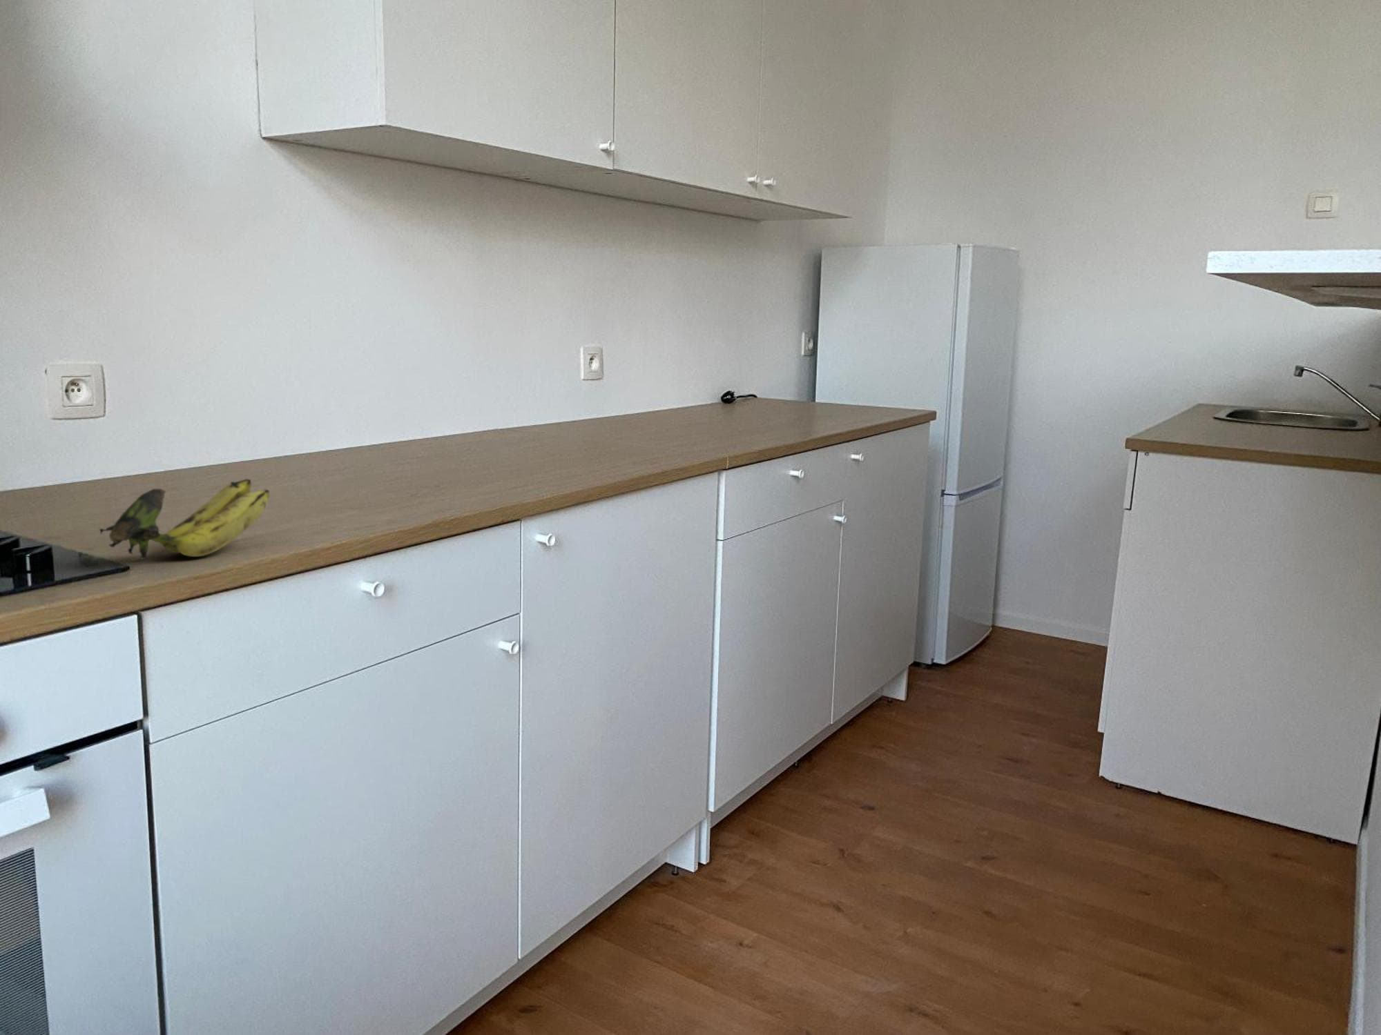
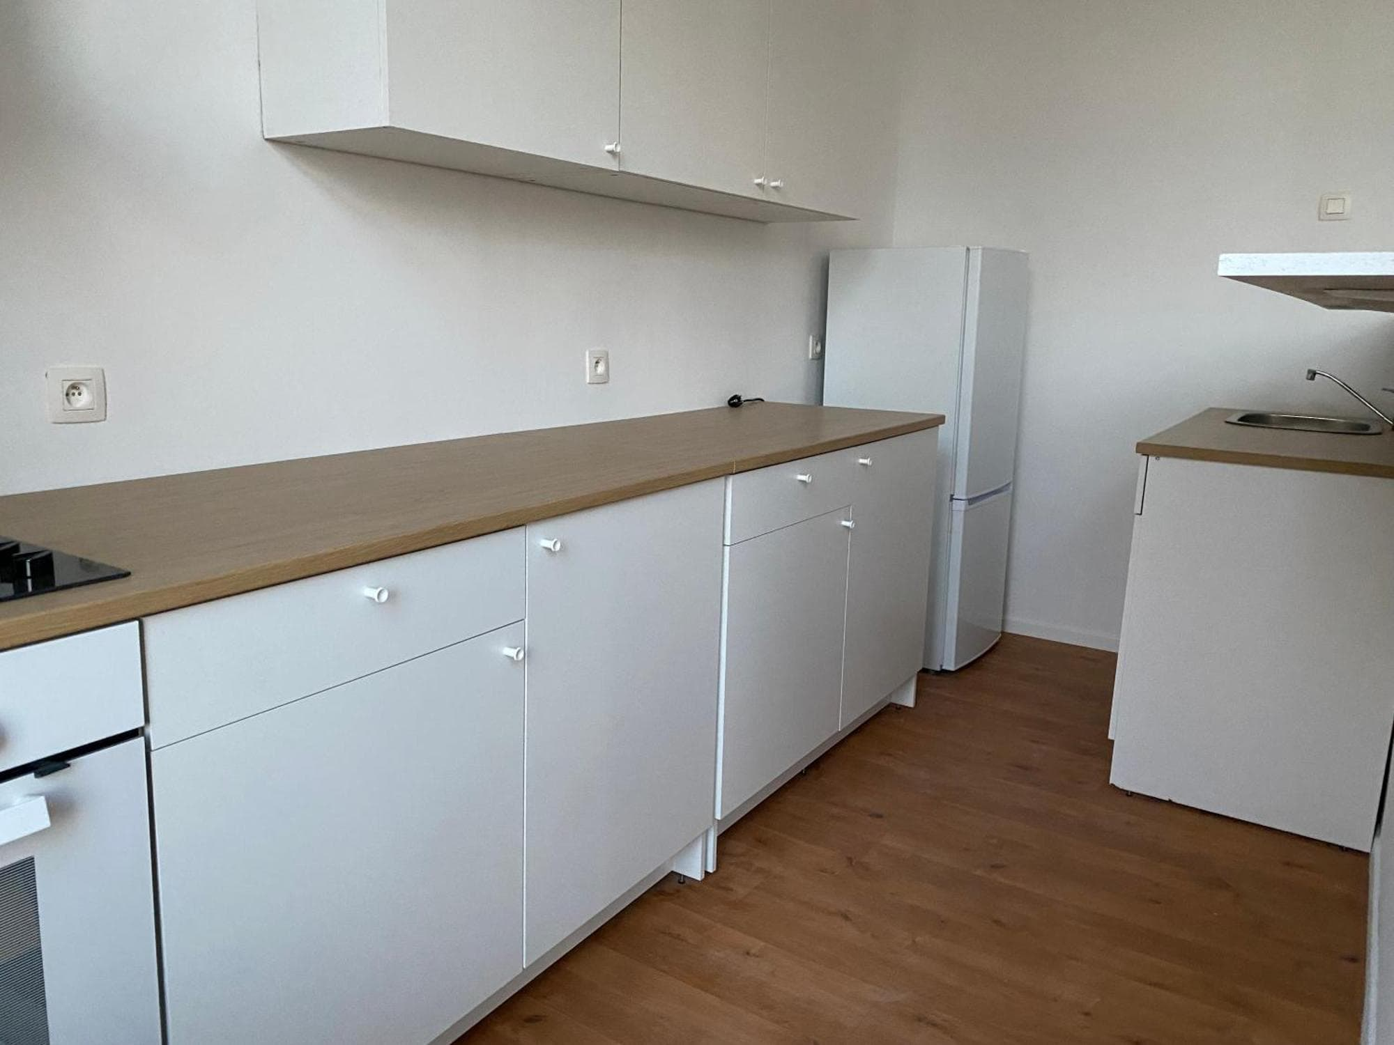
- banana [99,478,270,560]
